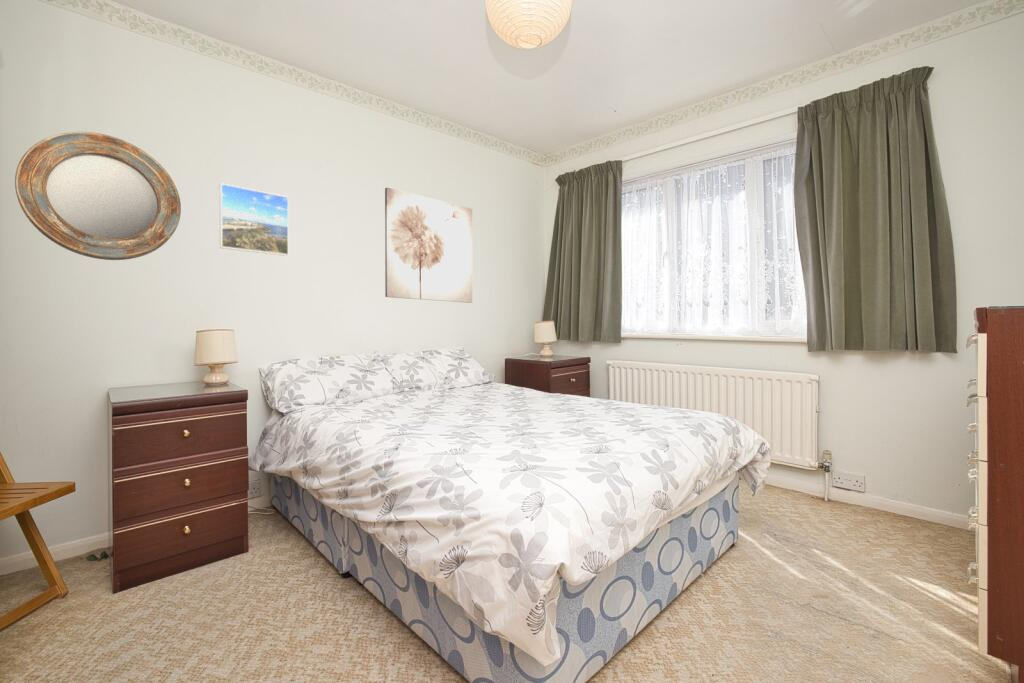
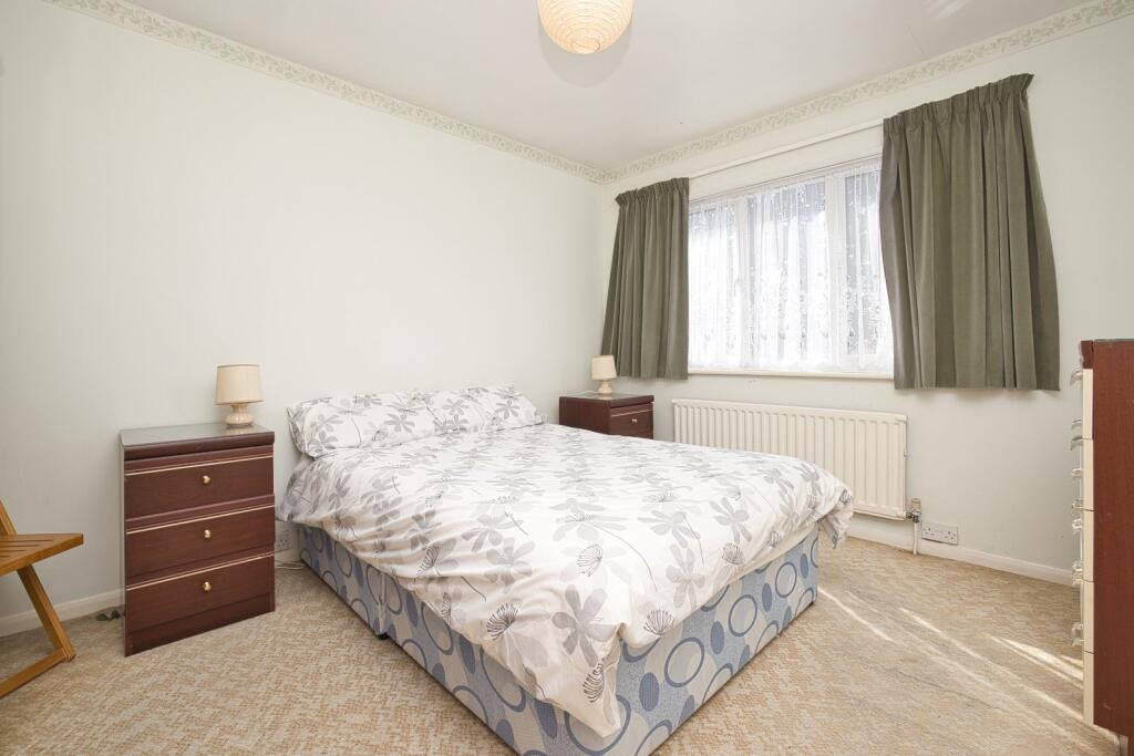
- home mirror [14,131,182,261]
- wall art [384,187,473,304]
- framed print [219,182,290,257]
